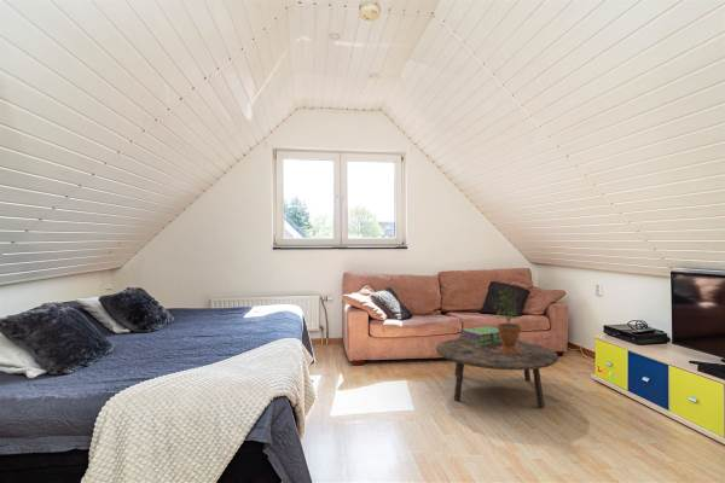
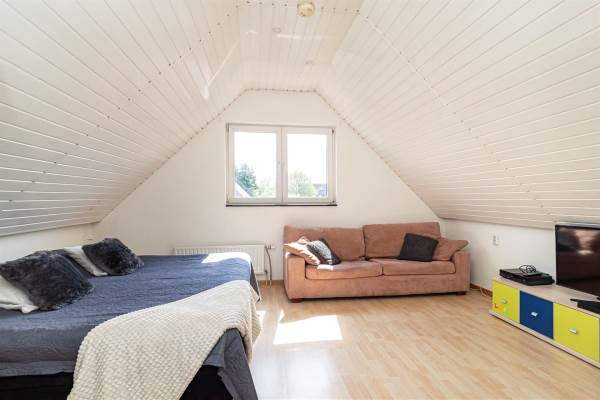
- coffee table [435,337,559,409]
- stack of books [458,325,501,345]
- potted plant [493,286,522,354]
